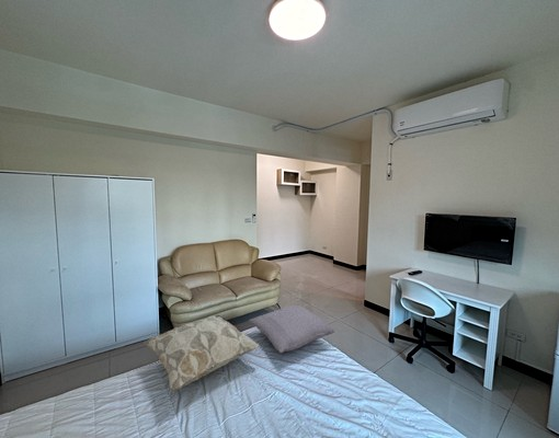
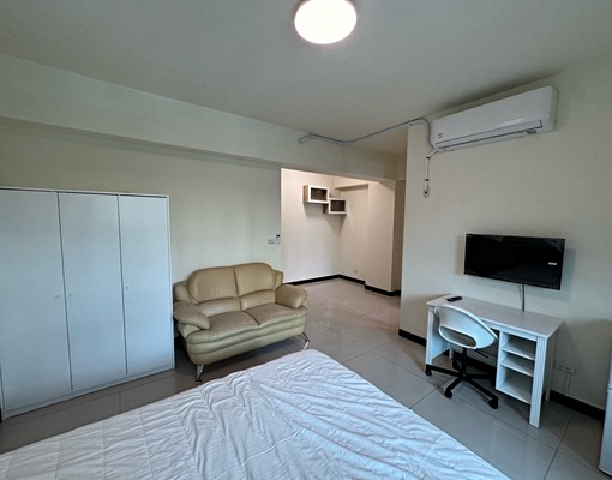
- decorative pillow [144,314,262,392]
- pillow [248,304,335,354]
